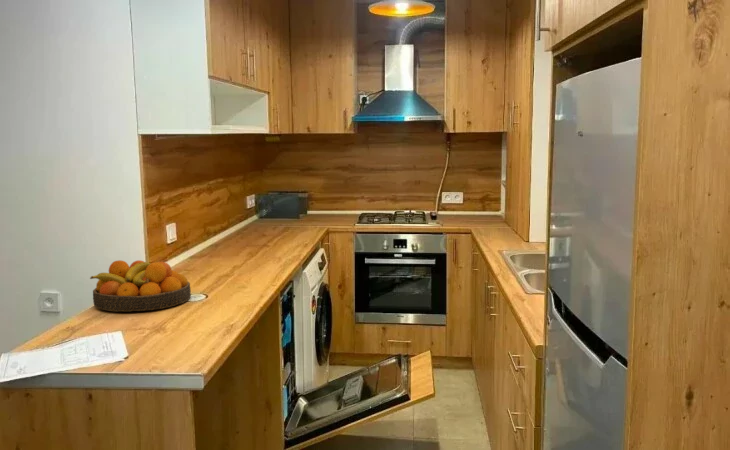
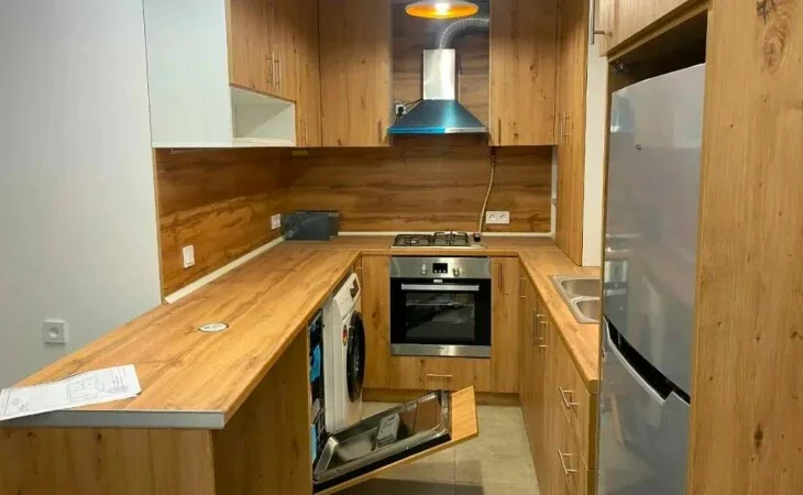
- fruit bowl [89,259,192,312]
